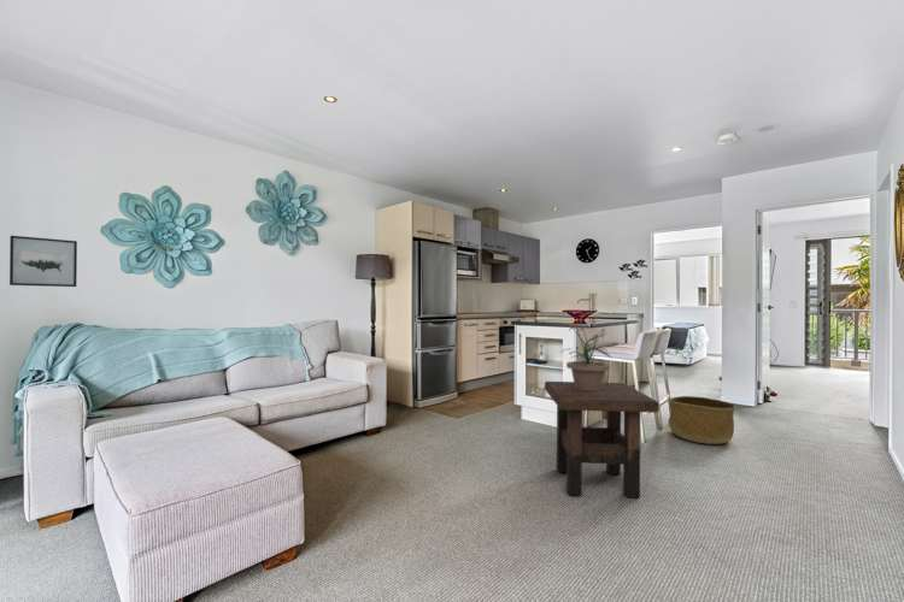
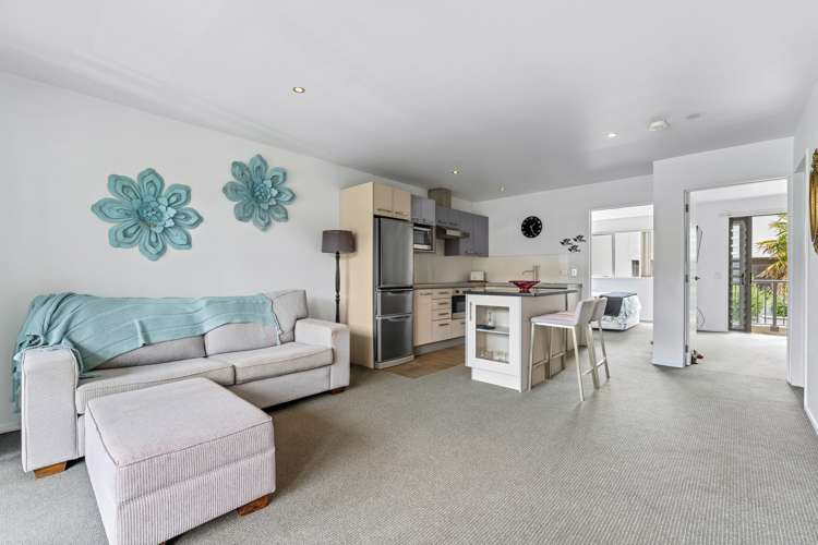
- wall art [8,235,78,288]
- potted plant [559,321,614,390]
- side table [544,380,661,500]
- basket [668,395,738,445]
